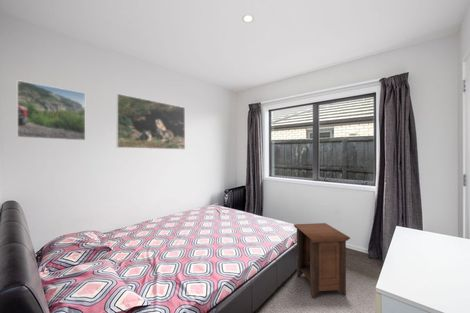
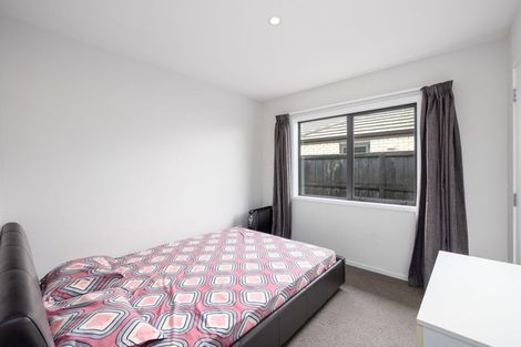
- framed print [115,93,186,150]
- nightstand [293,222,351,299]
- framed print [16,79,86,141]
